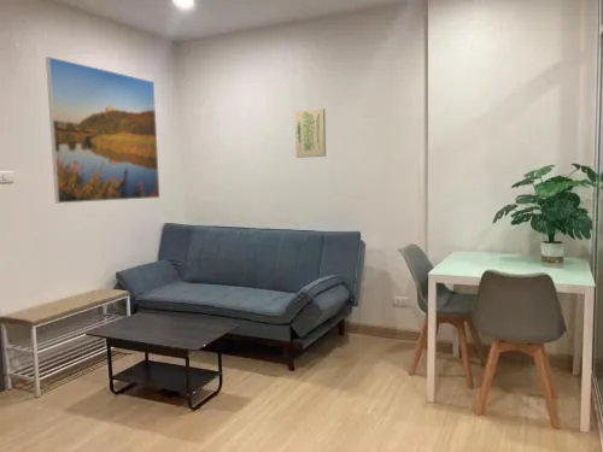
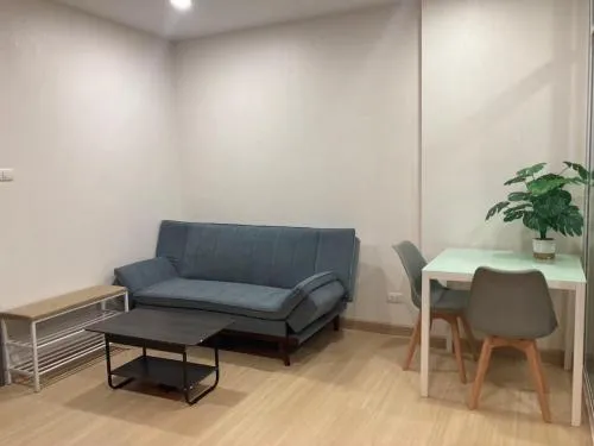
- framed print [45,55,160,205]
- wall art [294,107,327,159]
